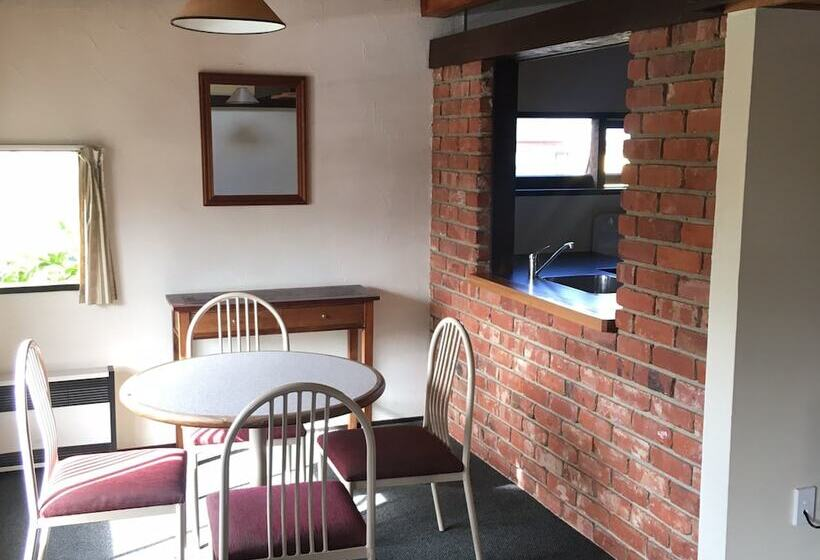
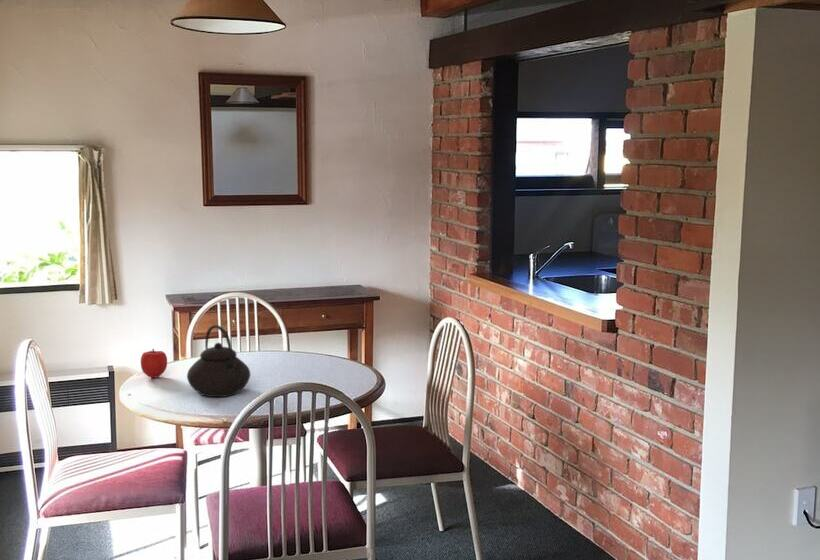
+ fruit [140,348,168,379]
+ teapot [186,324,251,398]
